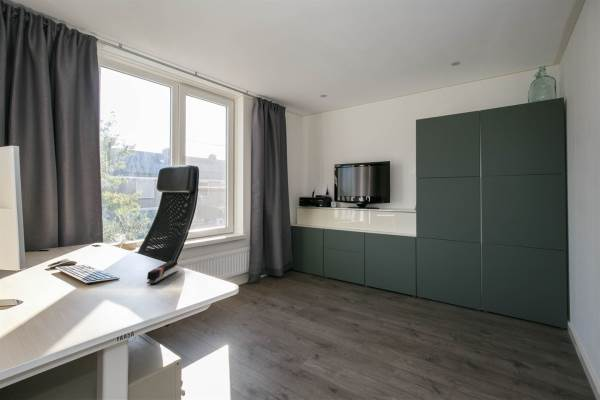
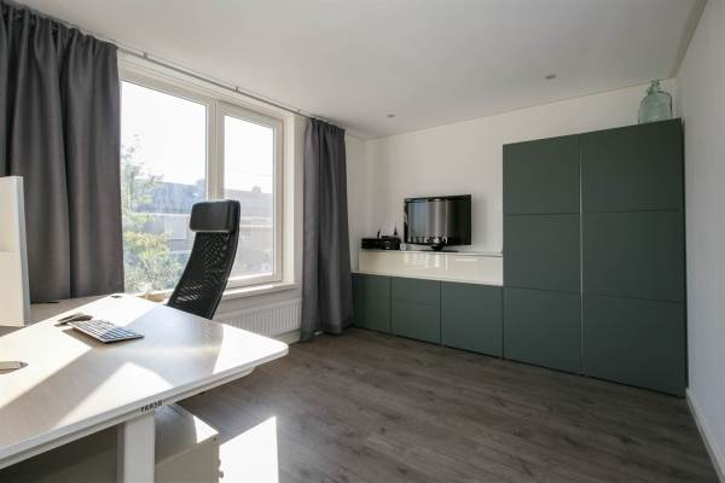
- stapler [146,260,179,285]
